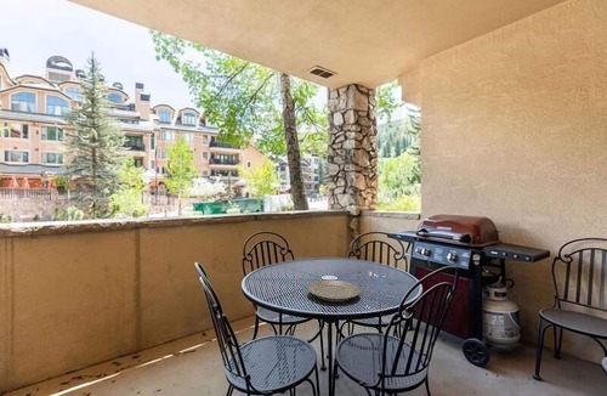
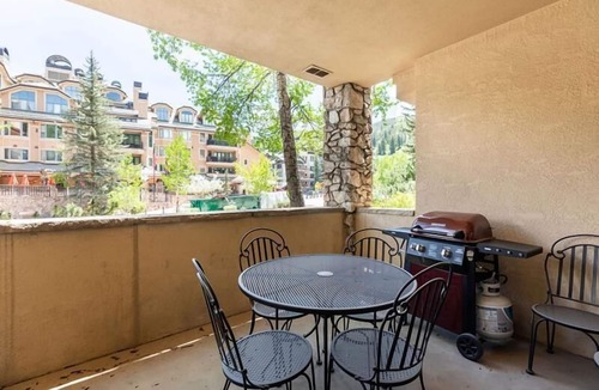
- plate [306,279,361,302]
